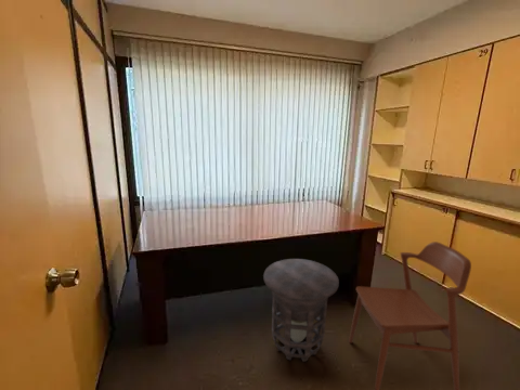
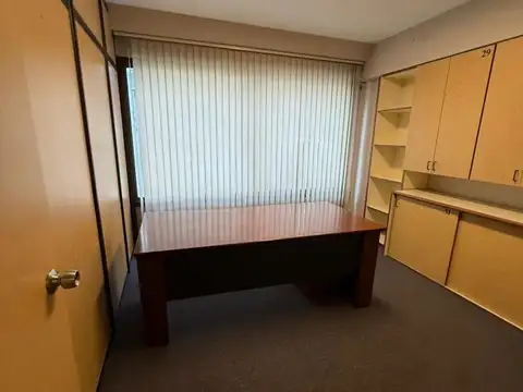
- chair [348,240,472,390]
- side table [262,258,340,363]
